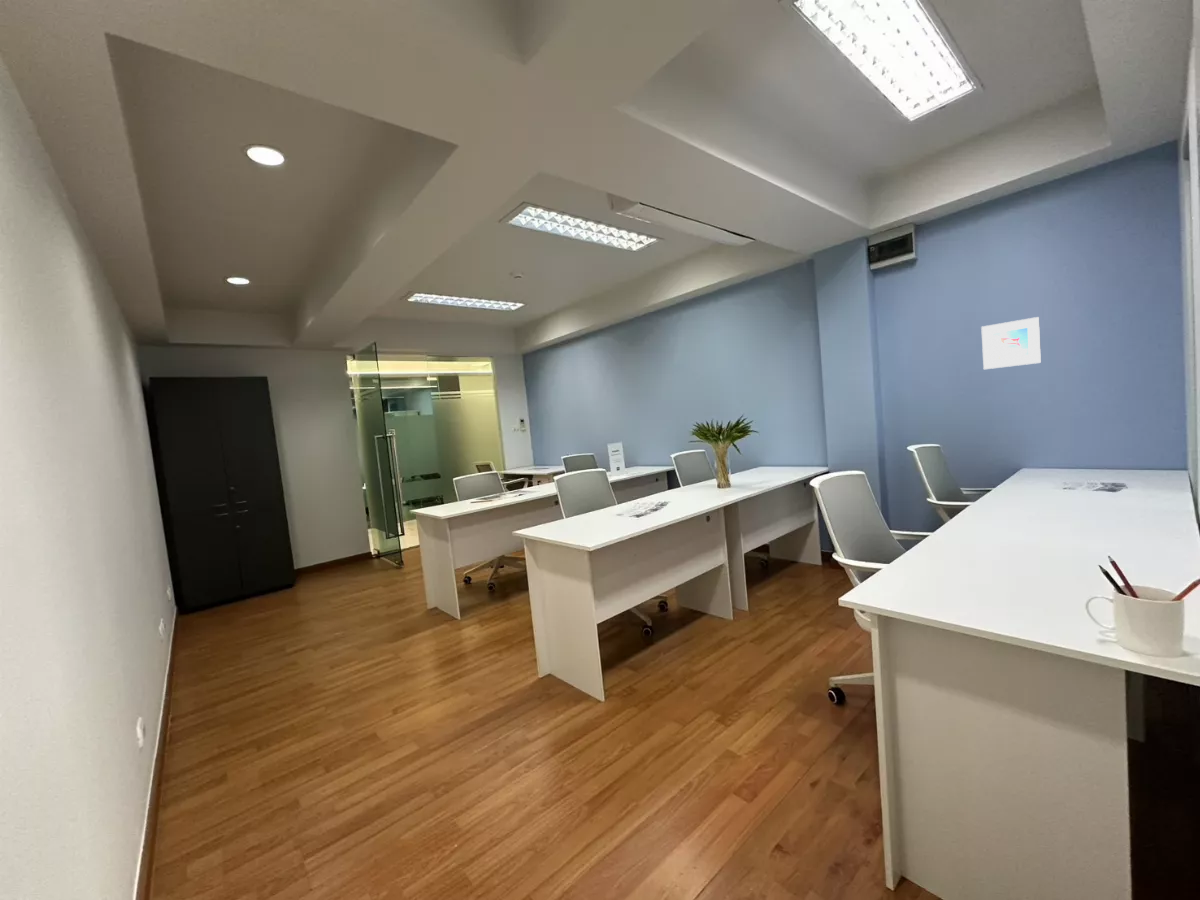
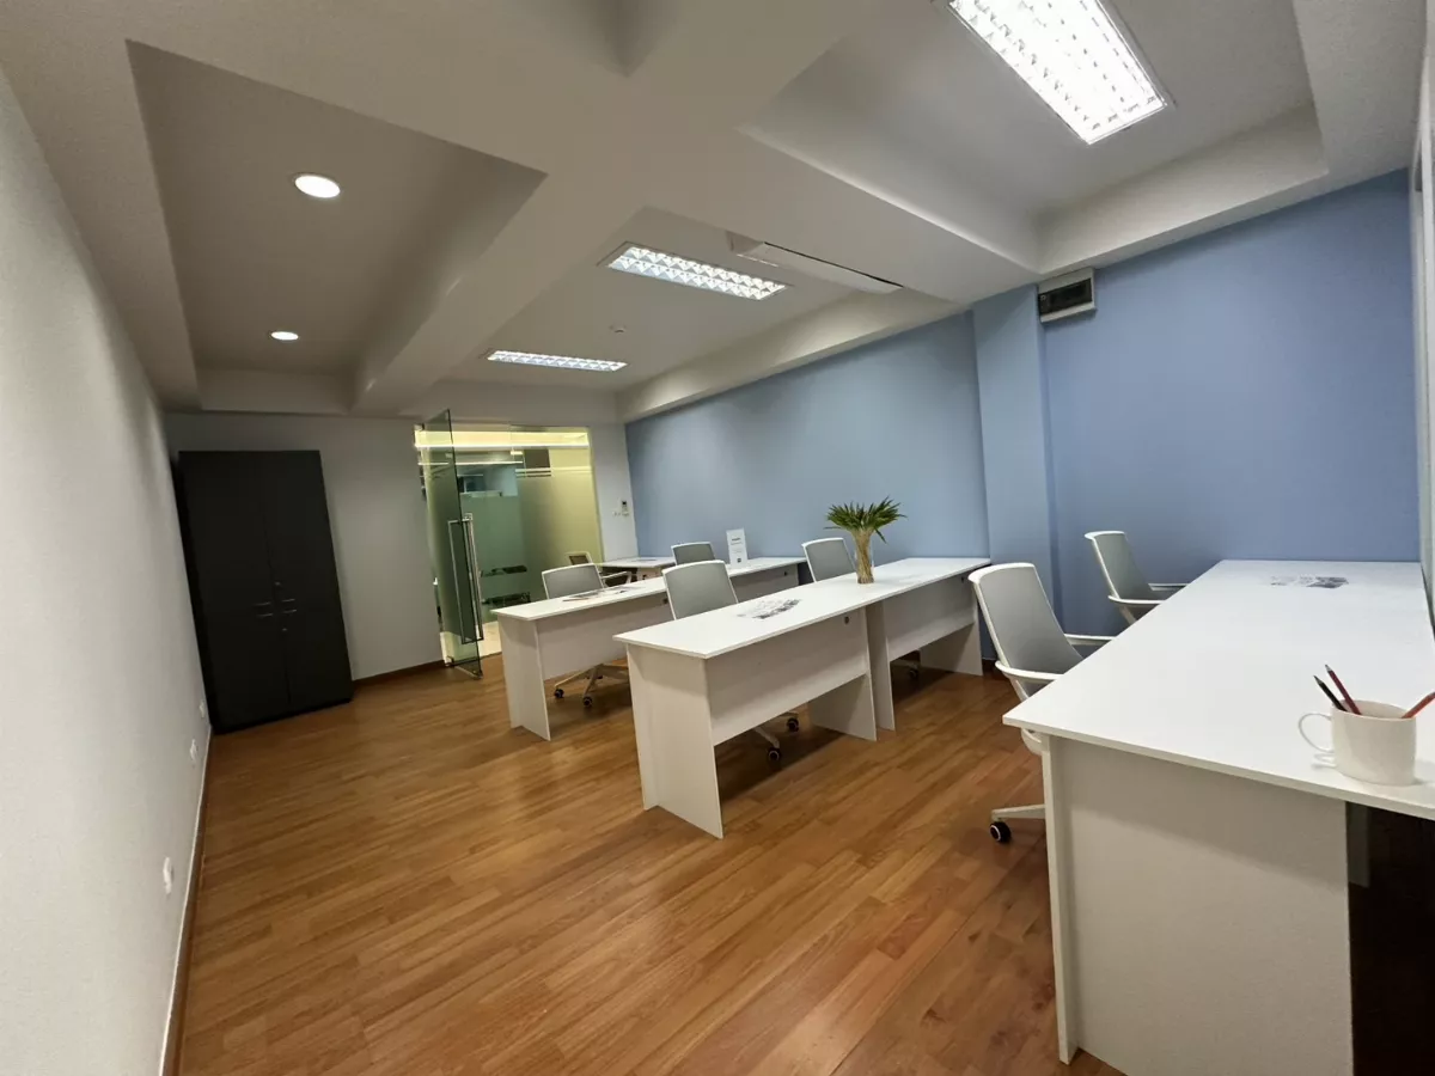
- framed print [980,316,1042,370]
